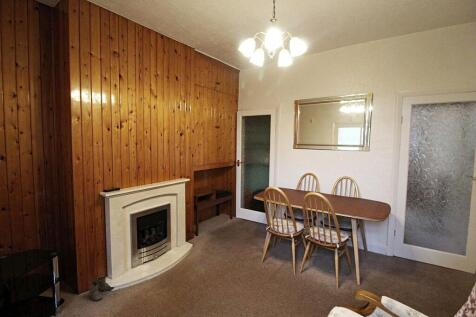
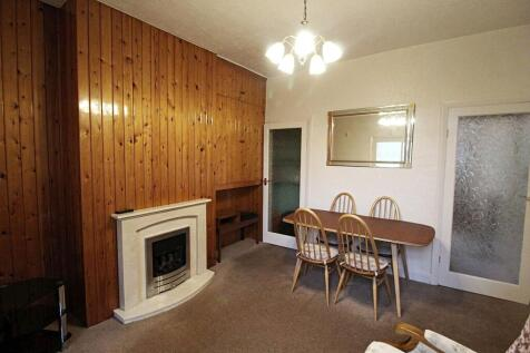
- boots [88,276,115,302]
